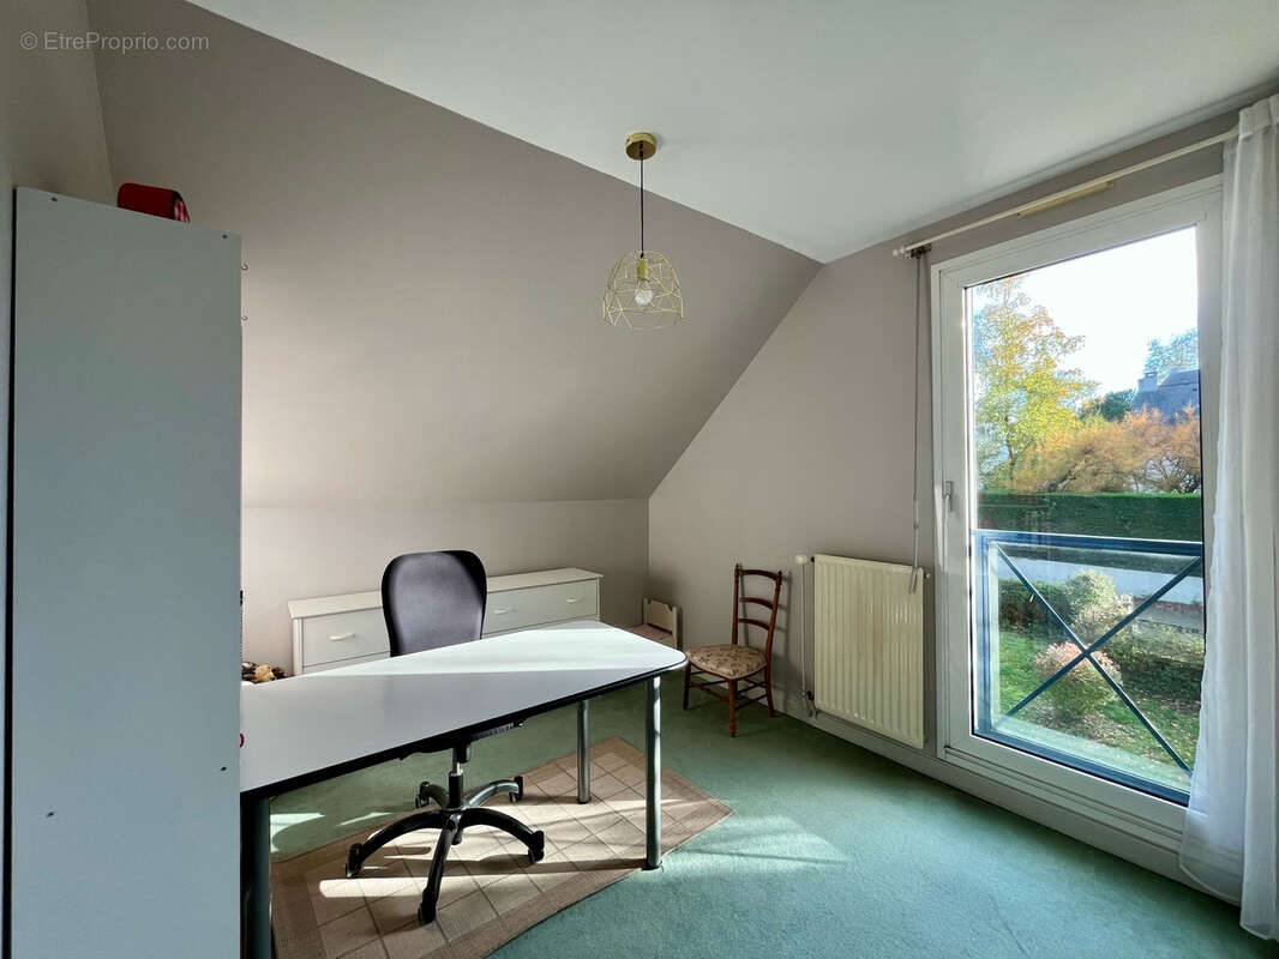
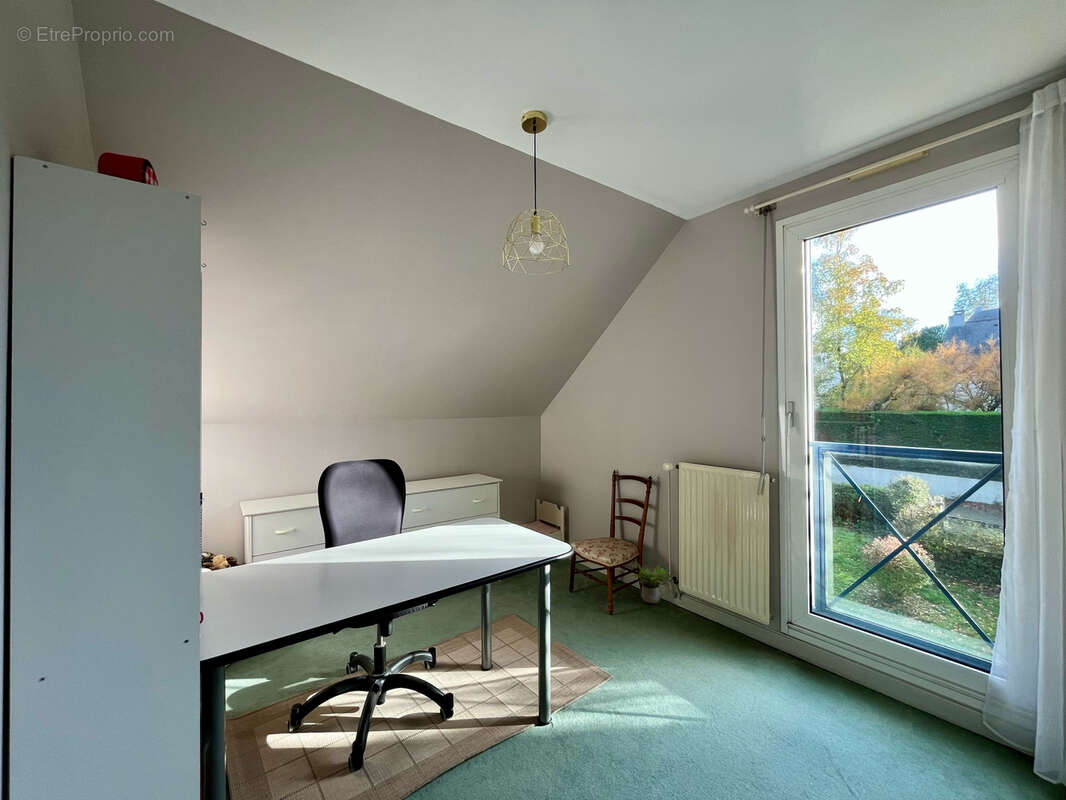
+ potted plant [630,561,672,604]
